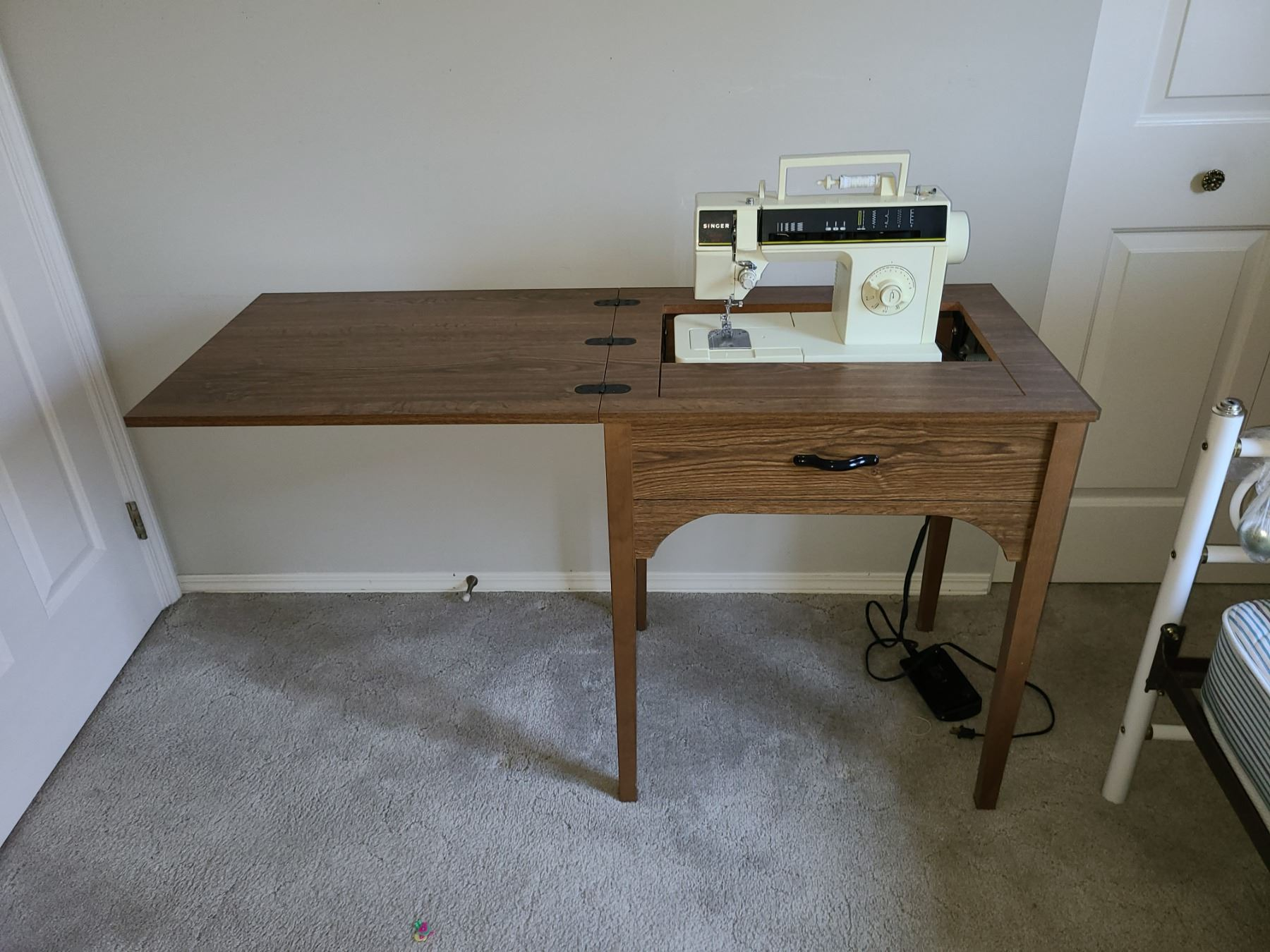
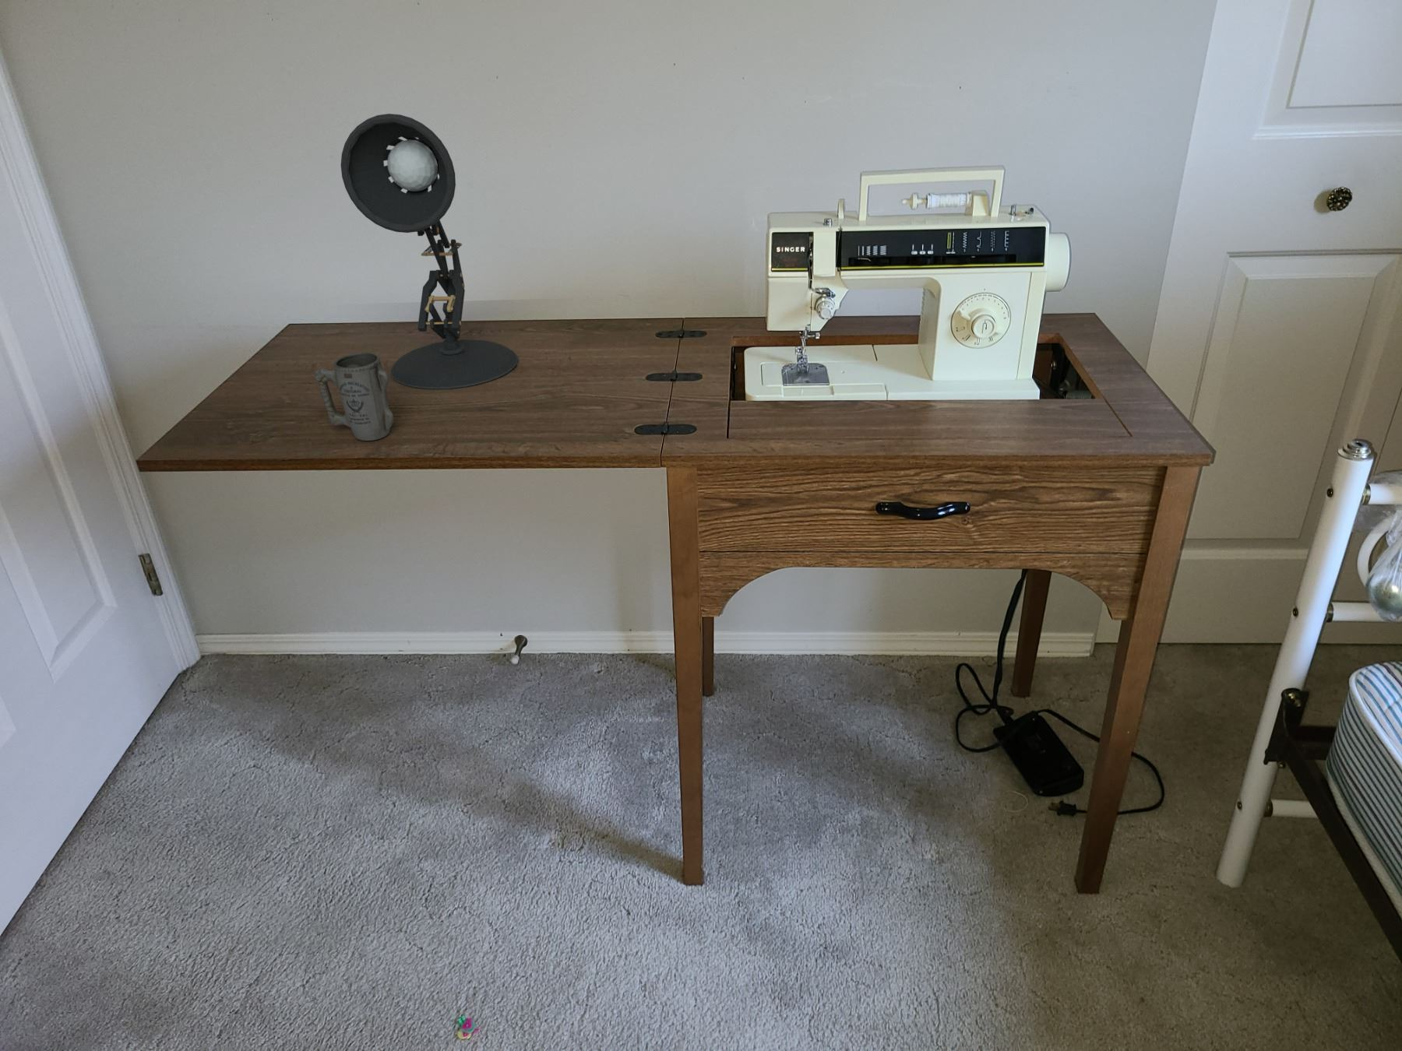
+ mug [314,352,394,442]
+ desk lamp [340,113,519,390]
